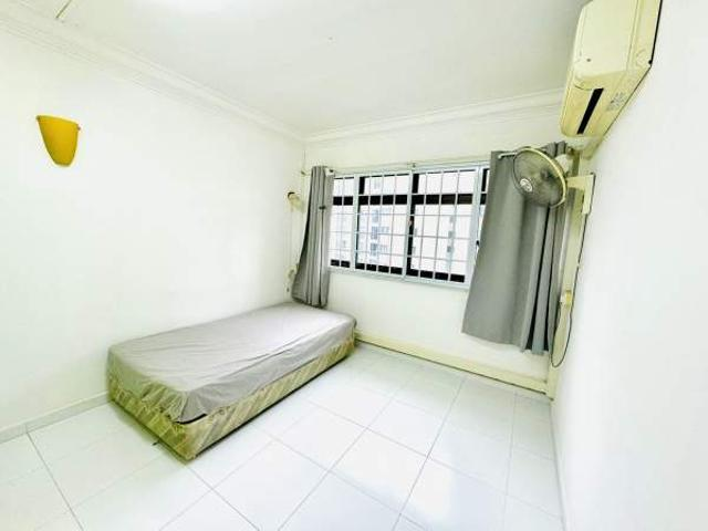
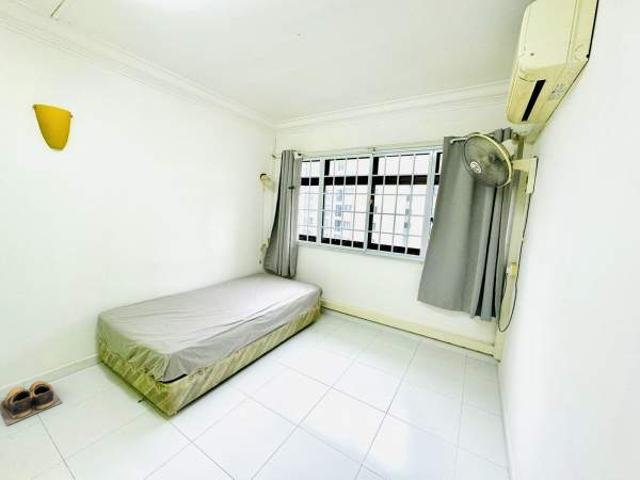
+ shoes [0,380,63,426]
